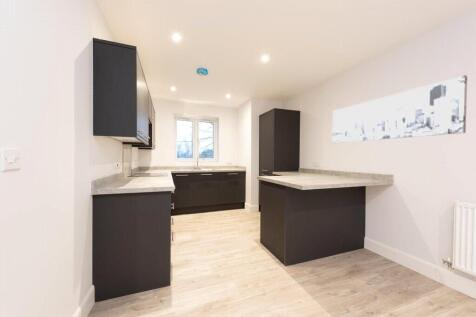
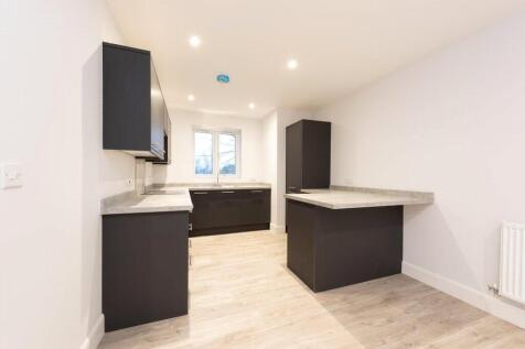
- wall art [331,74,468,144]
